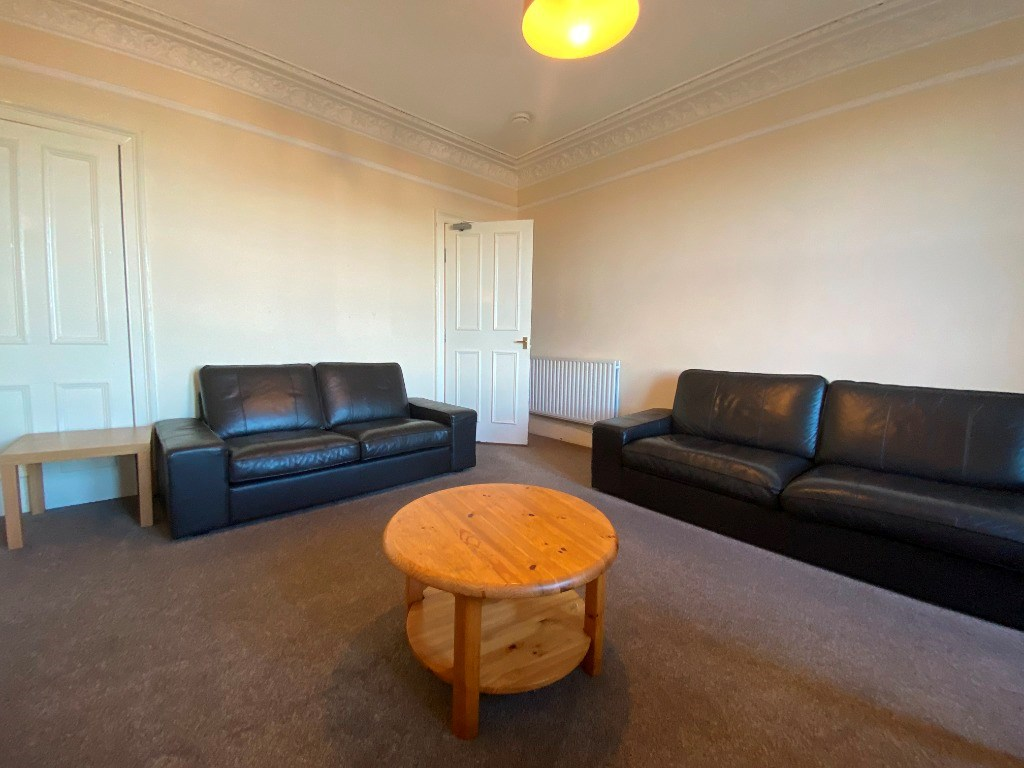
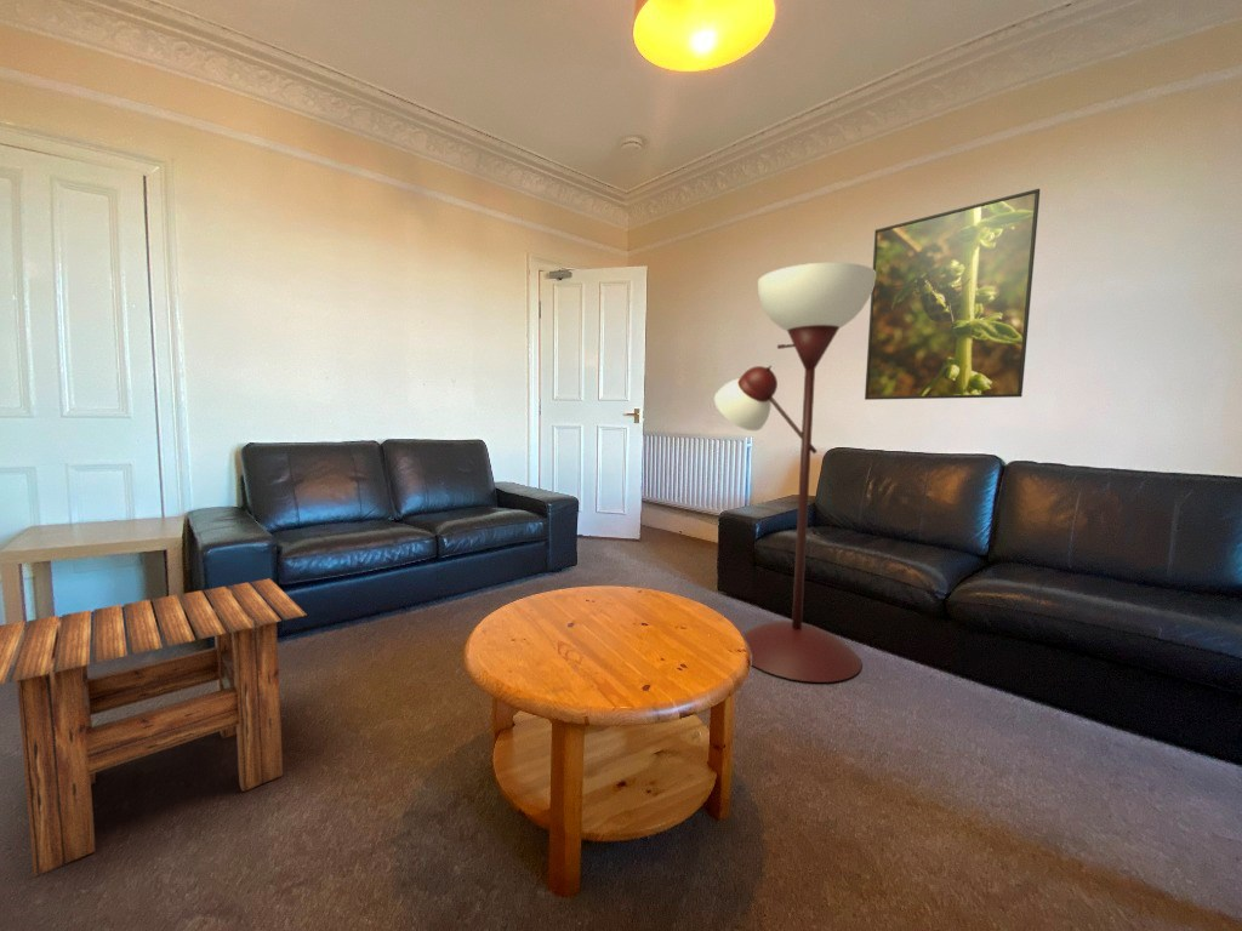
+ floor lamp [713,262,876,684]
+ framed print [864,188,1041,401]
+ side table [0,577,307,878]
